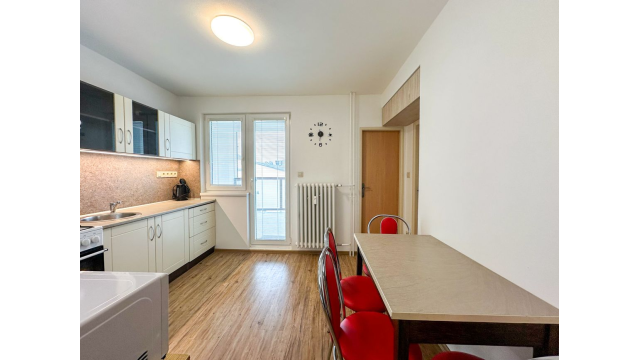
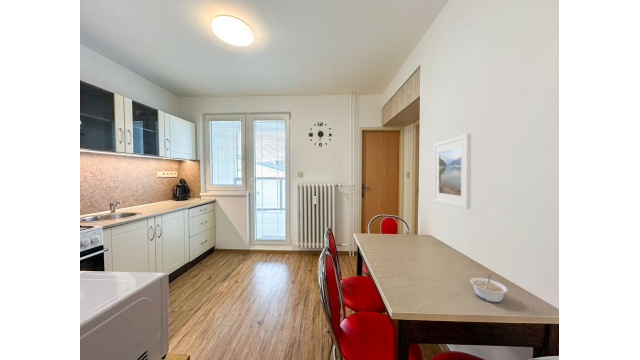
+ legume [469,274,509,303]
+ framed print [433,132,472,210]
